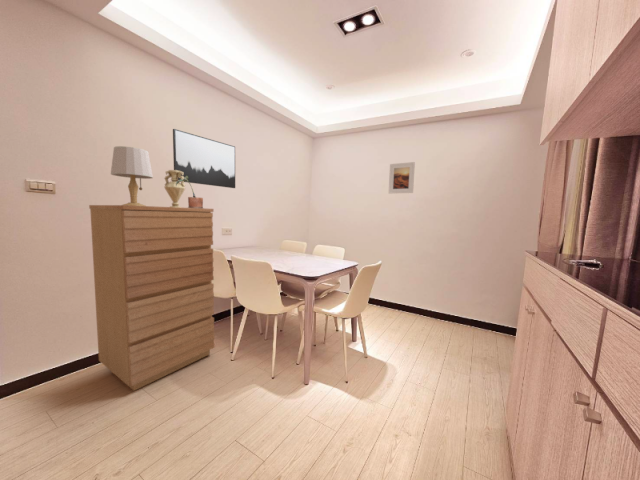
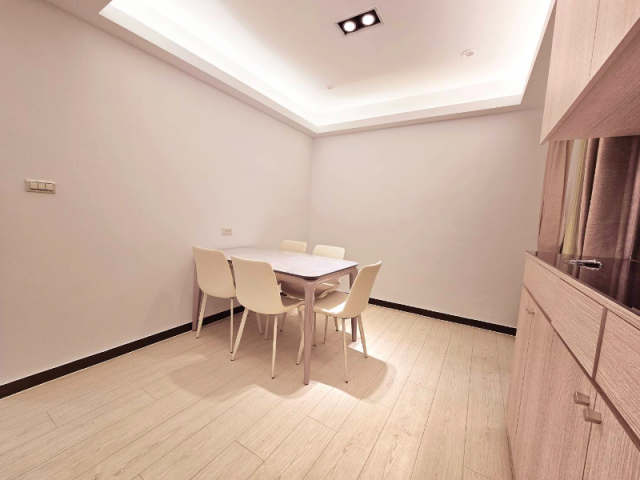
- vase [163,169,186,208]
- table lamp [110,145,154,206]
- wall art [172,128,236,189]
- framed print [388,161,416,195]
- potted plant [176,176,204,208]
- dresser [88,204,215,392]
